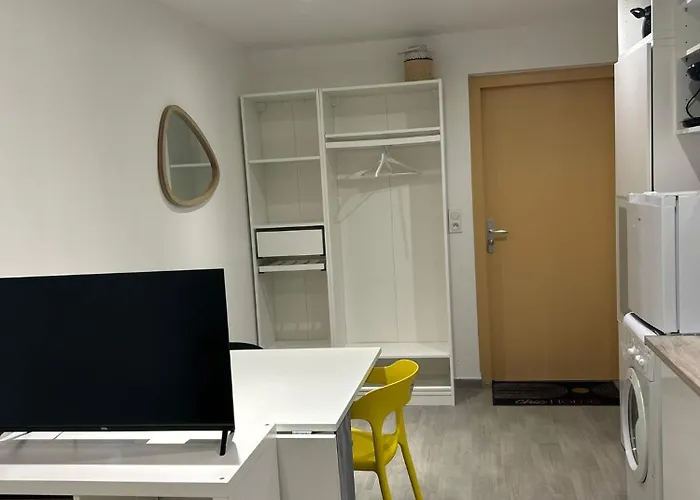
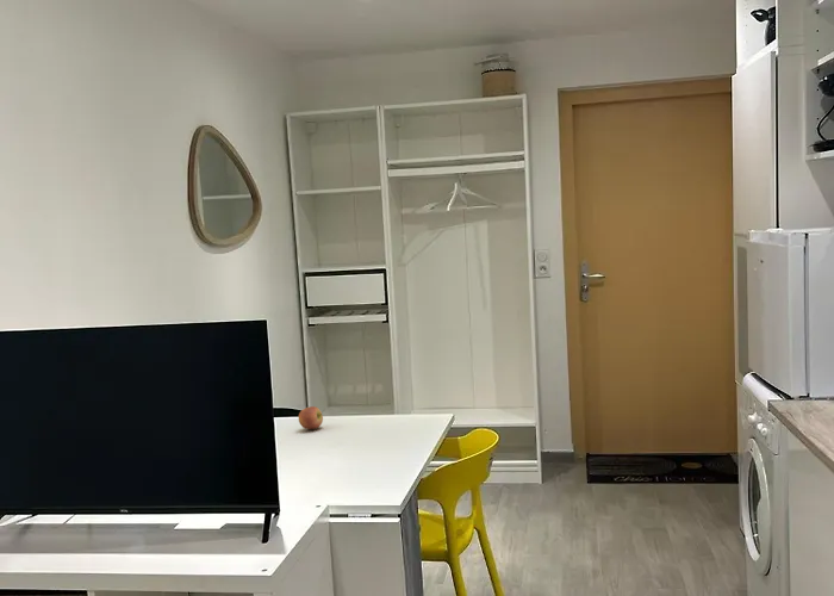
+ apple [298,405,324,430]
